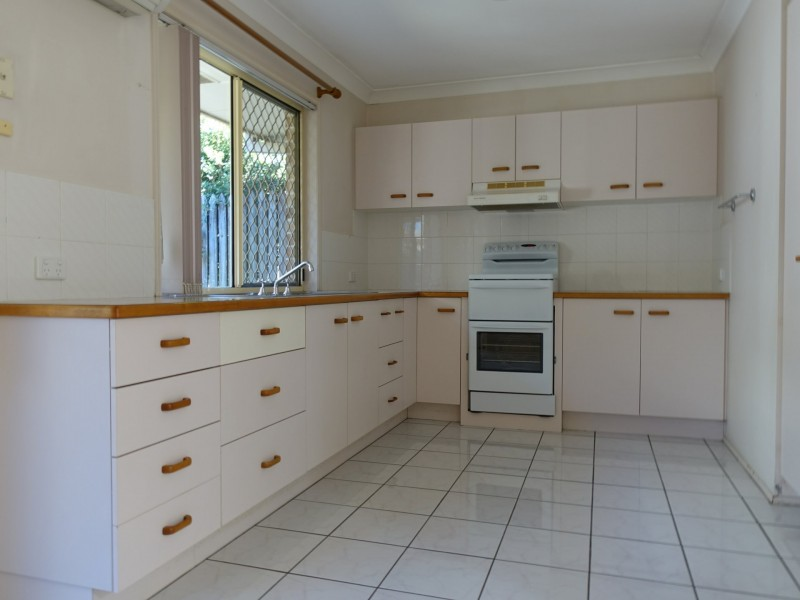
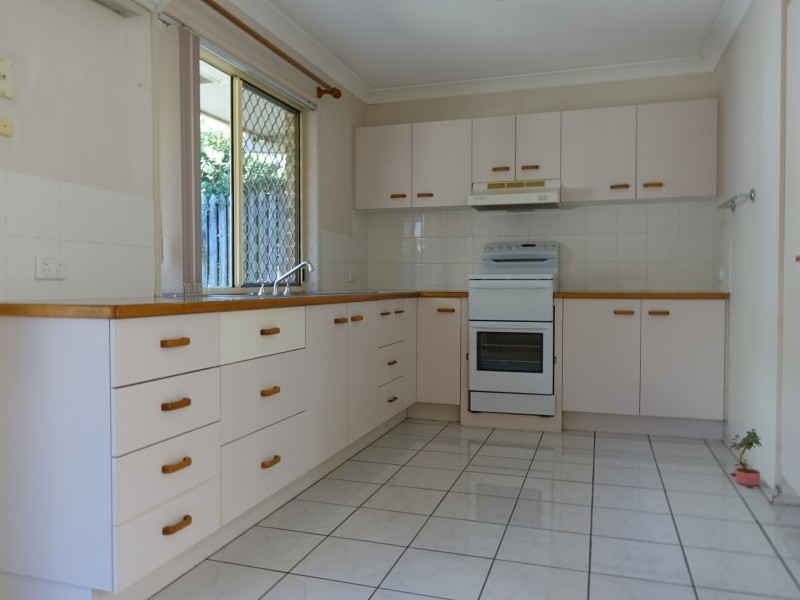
+ potted plant [729,428,763,489]
